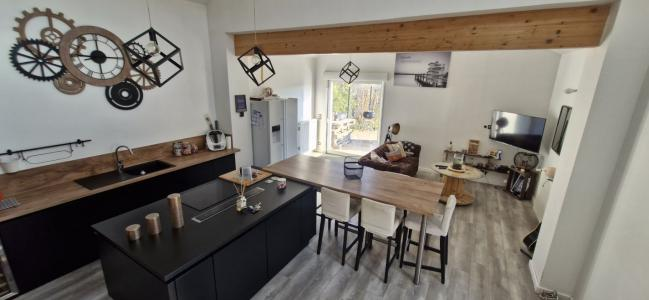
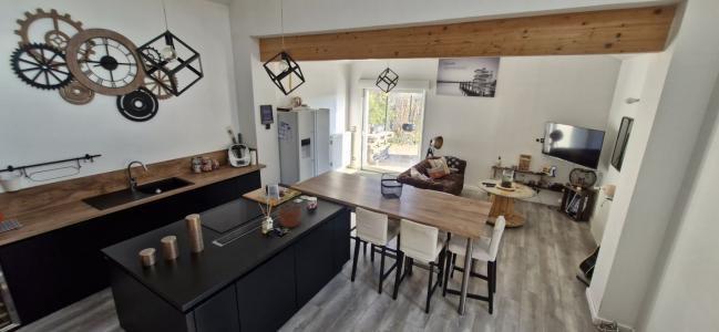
+ potted plant [277,188,302,228]
